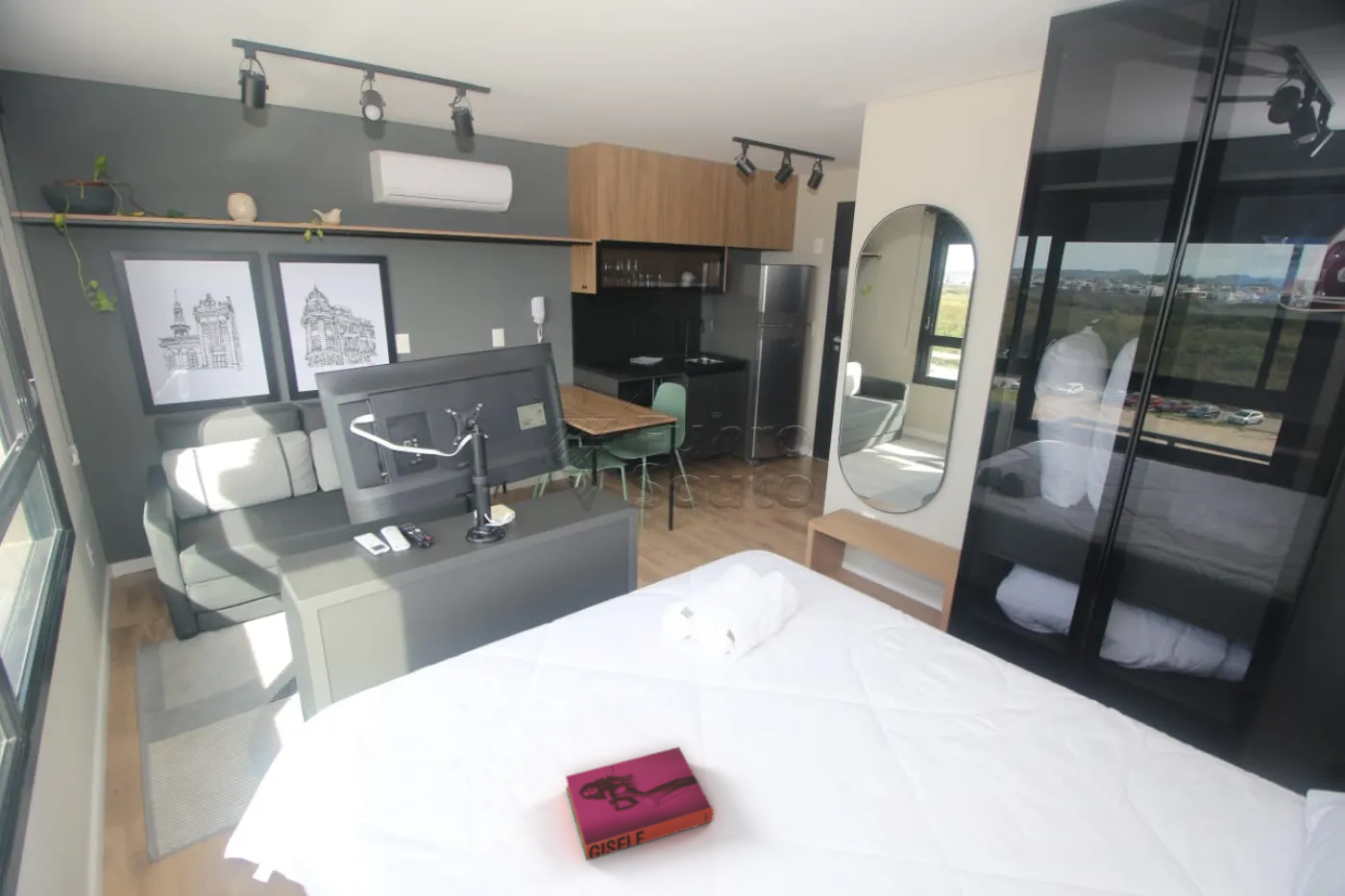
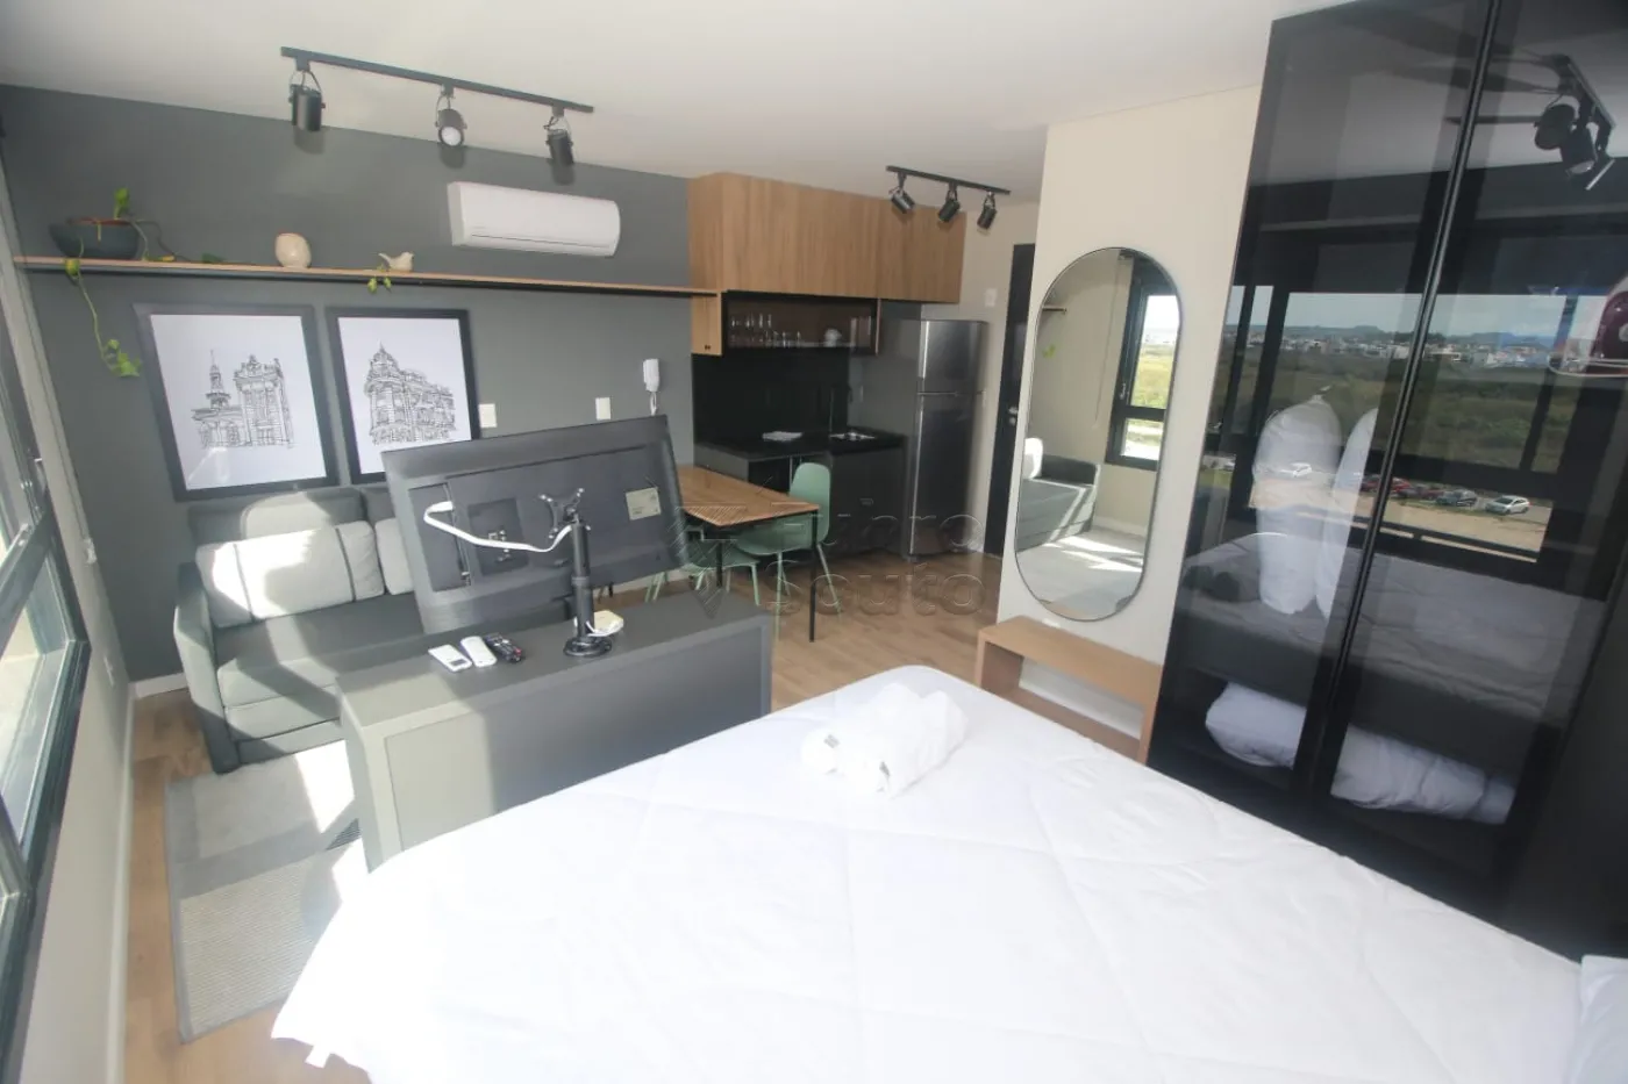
- hardback book [565,746,714,861]
